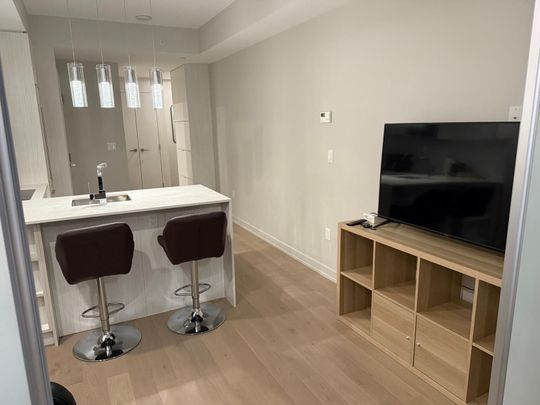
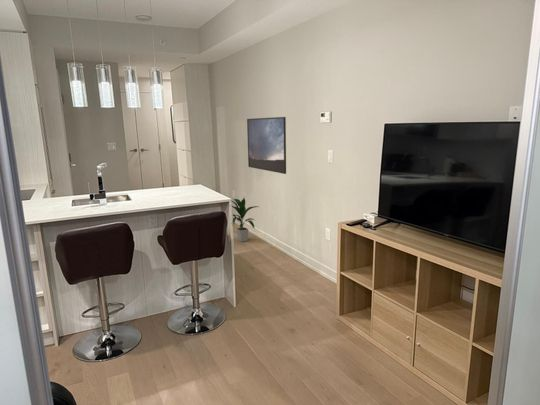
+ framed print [246,116,287,175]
+ indoor plant [231,197,259,243]
